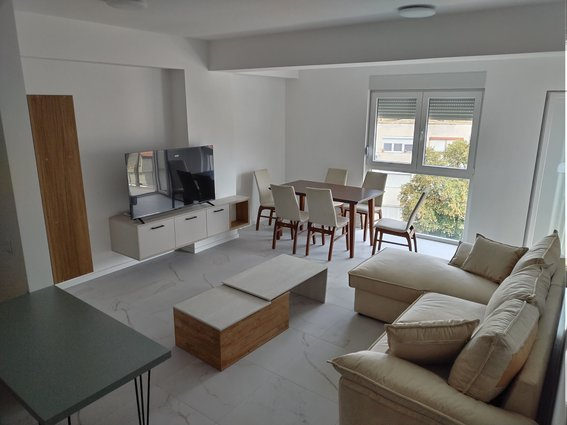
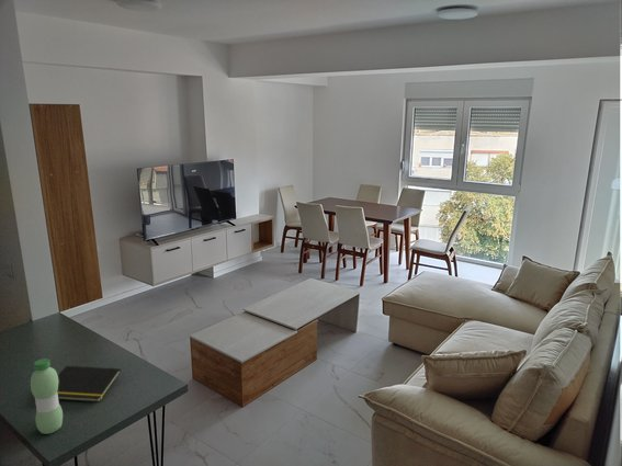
+ notepad [57,365,122,402]
+ water bottle [30,357,64,435]
